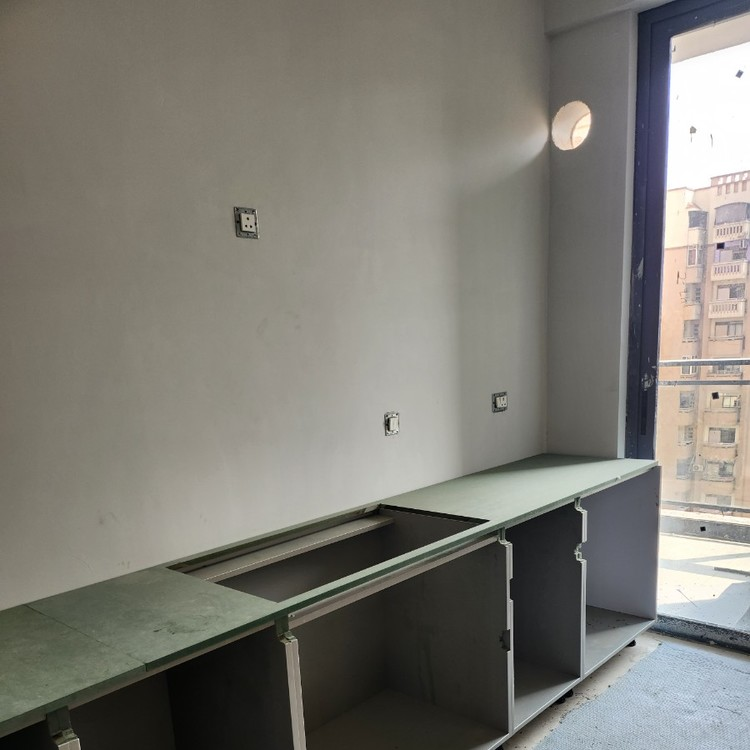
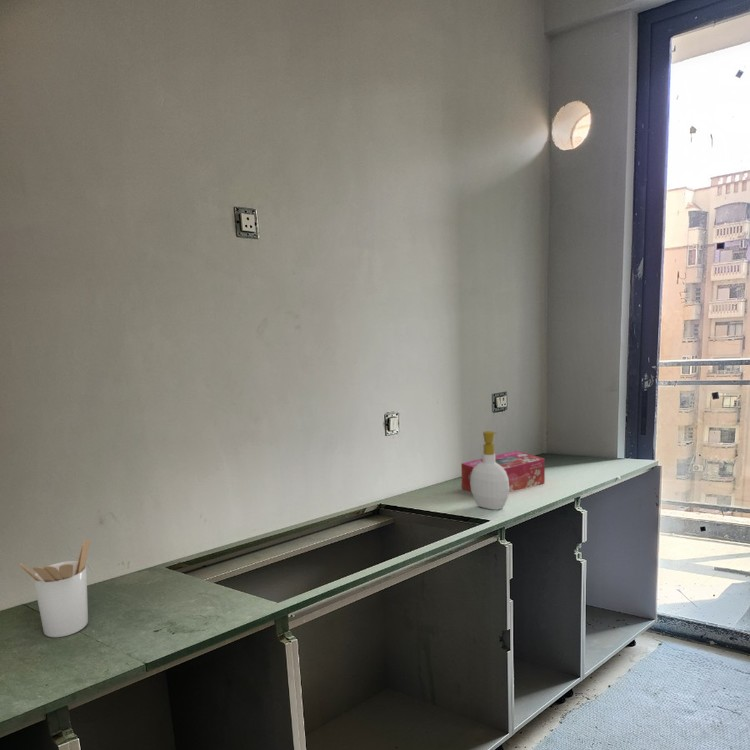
+ utensil holder [19,538,91,638]
+ soap bottle [470,430,510,511]
+ tissue box [460,450,546,492]
